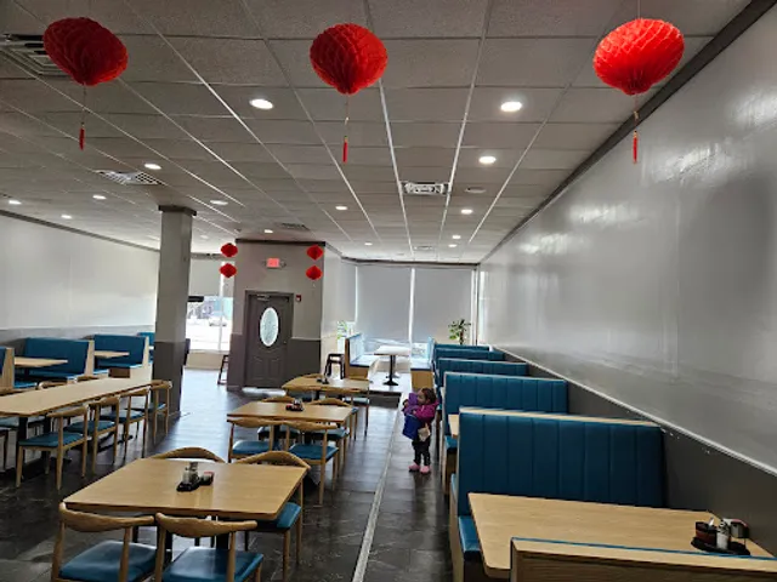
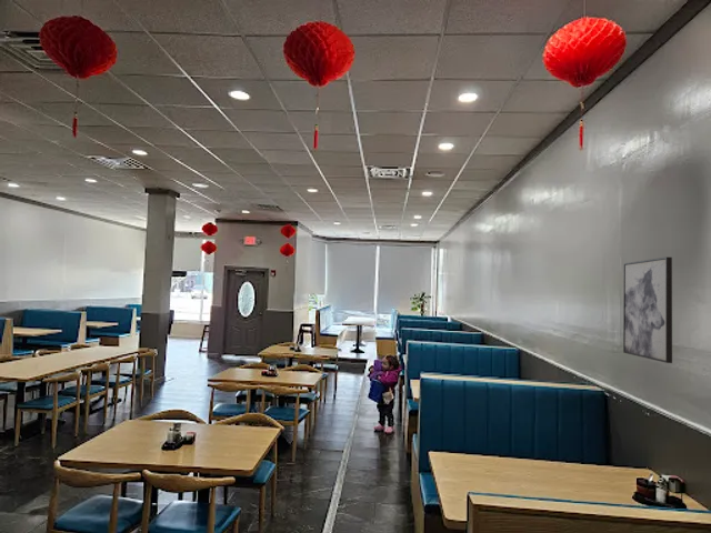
+ wall art [622,257,673,364]
